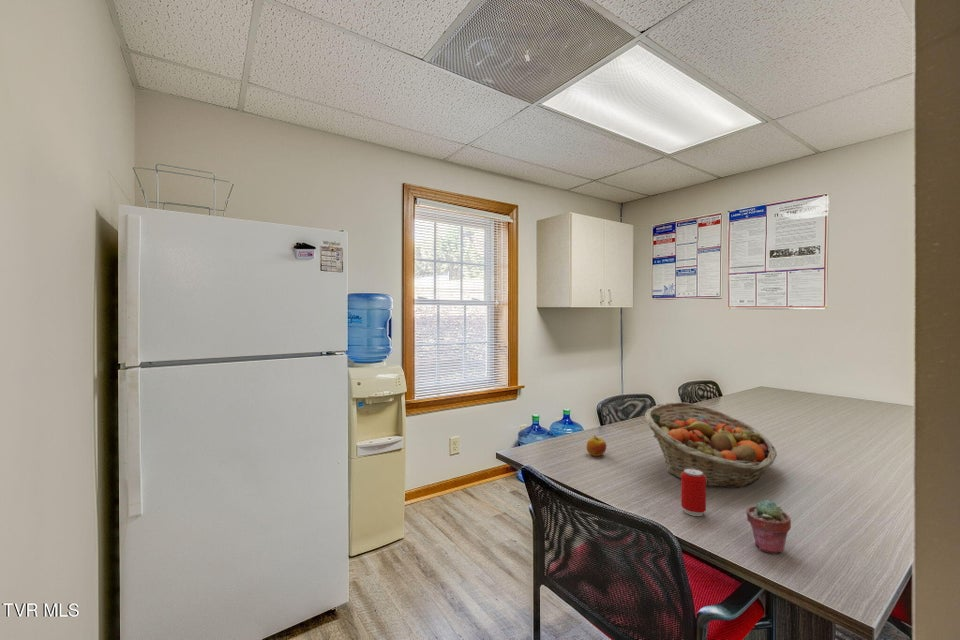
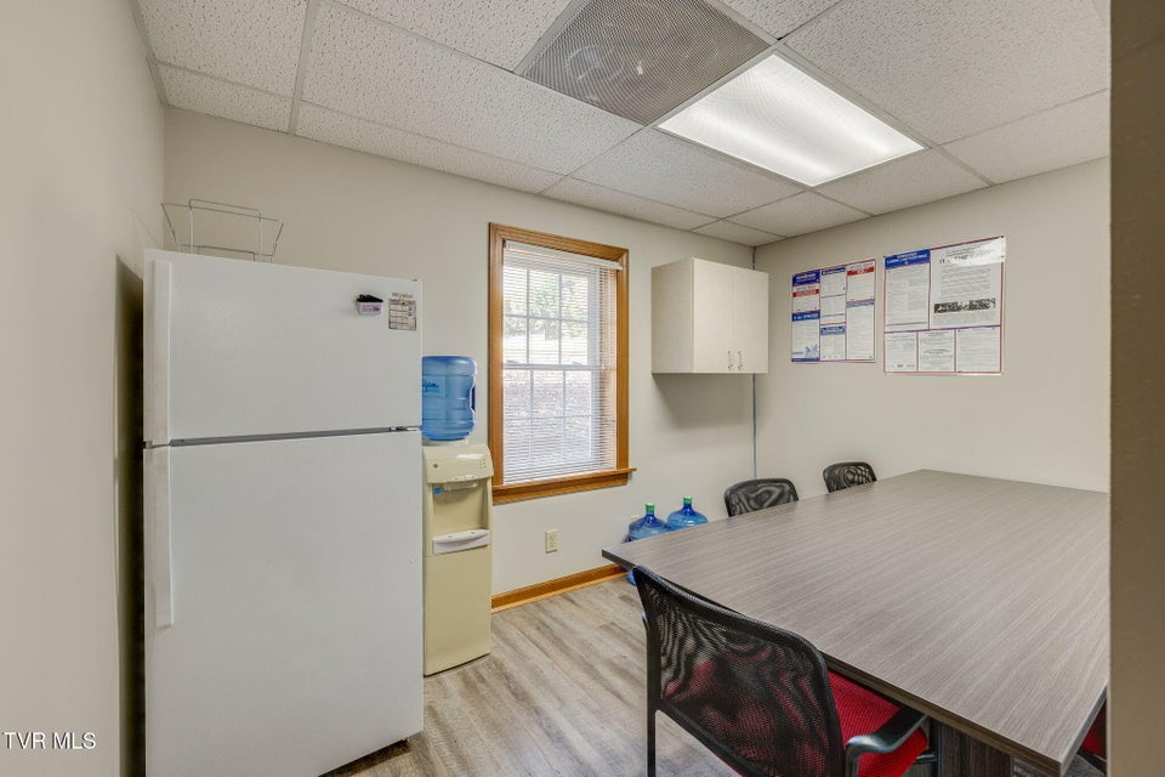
- beverage can [680,468,707,517]
- apple [586,435,607,457]
- potted succulent [745,499,792,554]
- fruit basket [644,401,778,489]
